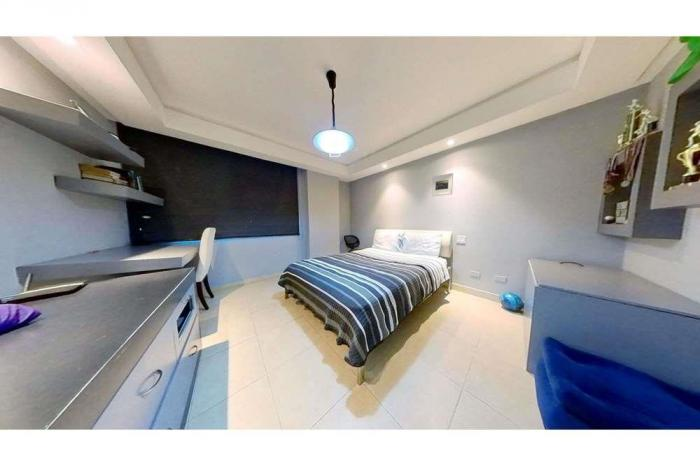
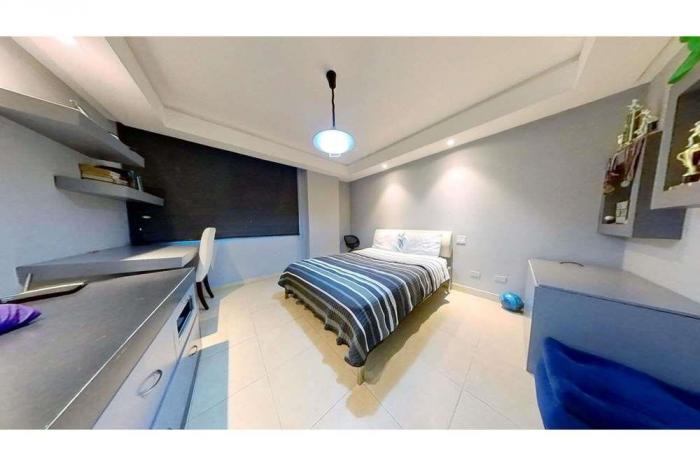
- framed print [431,172,454,197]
